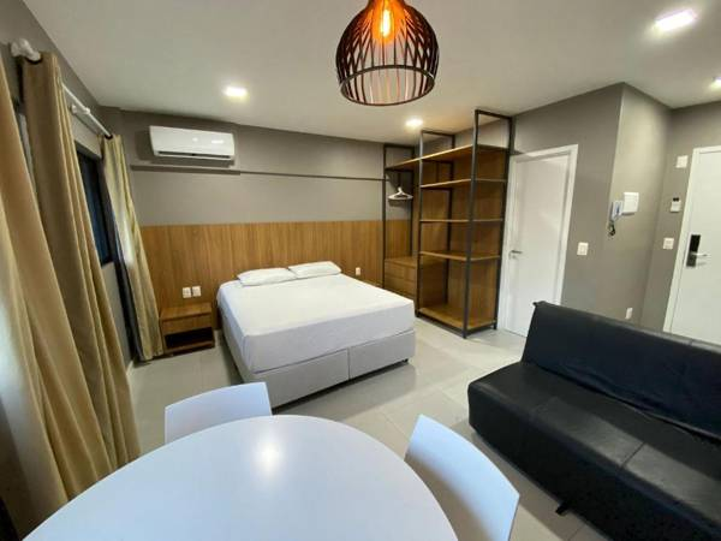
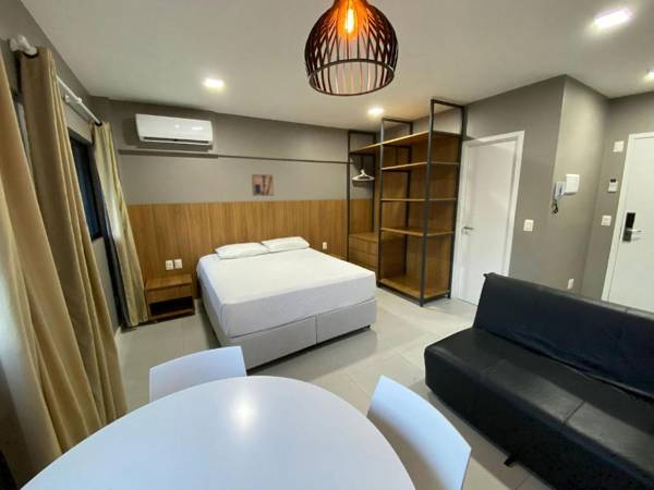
+ wall art [251,173,275,197]
